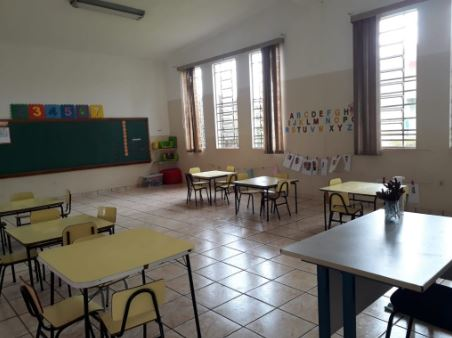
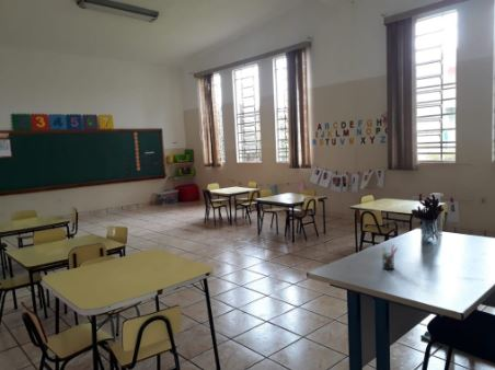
+ pen holder [379,244,399,270]
